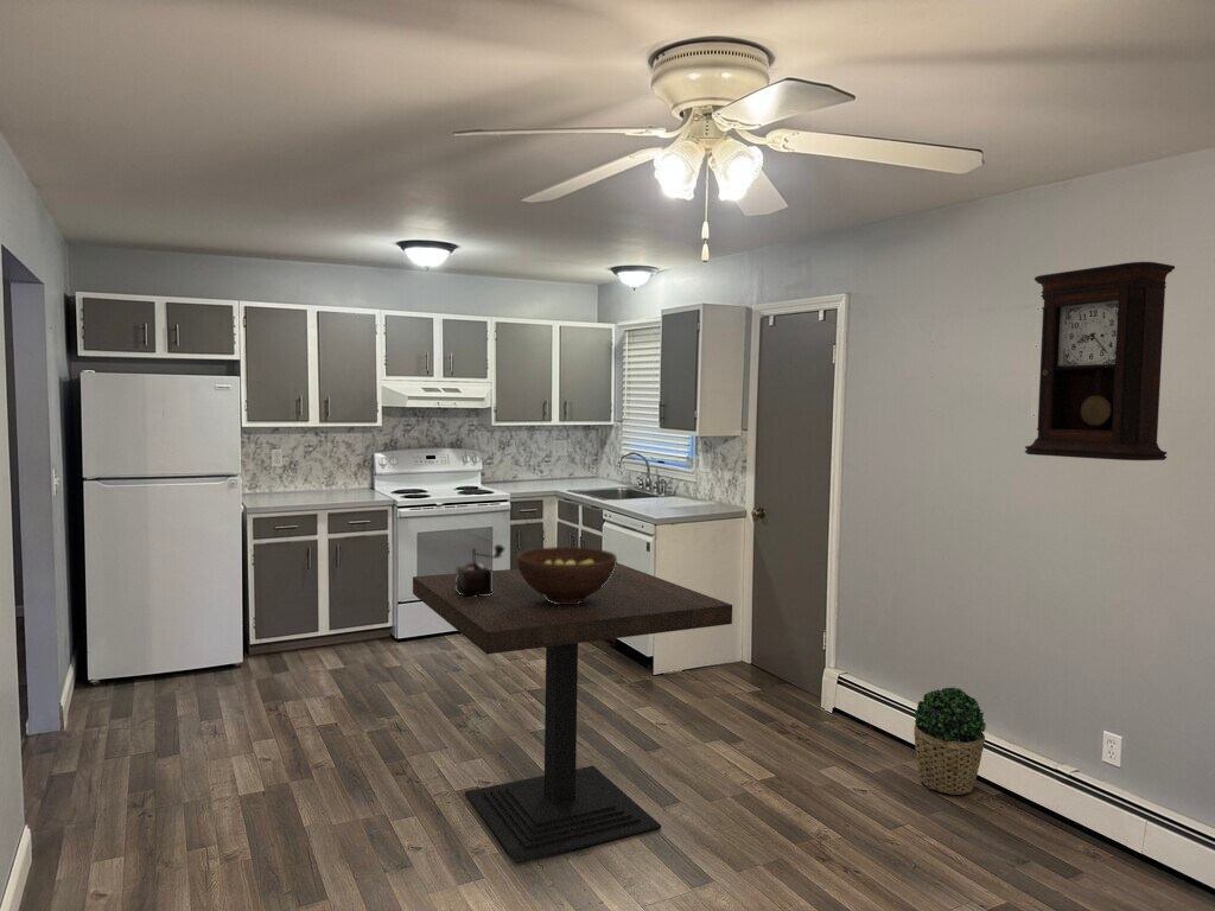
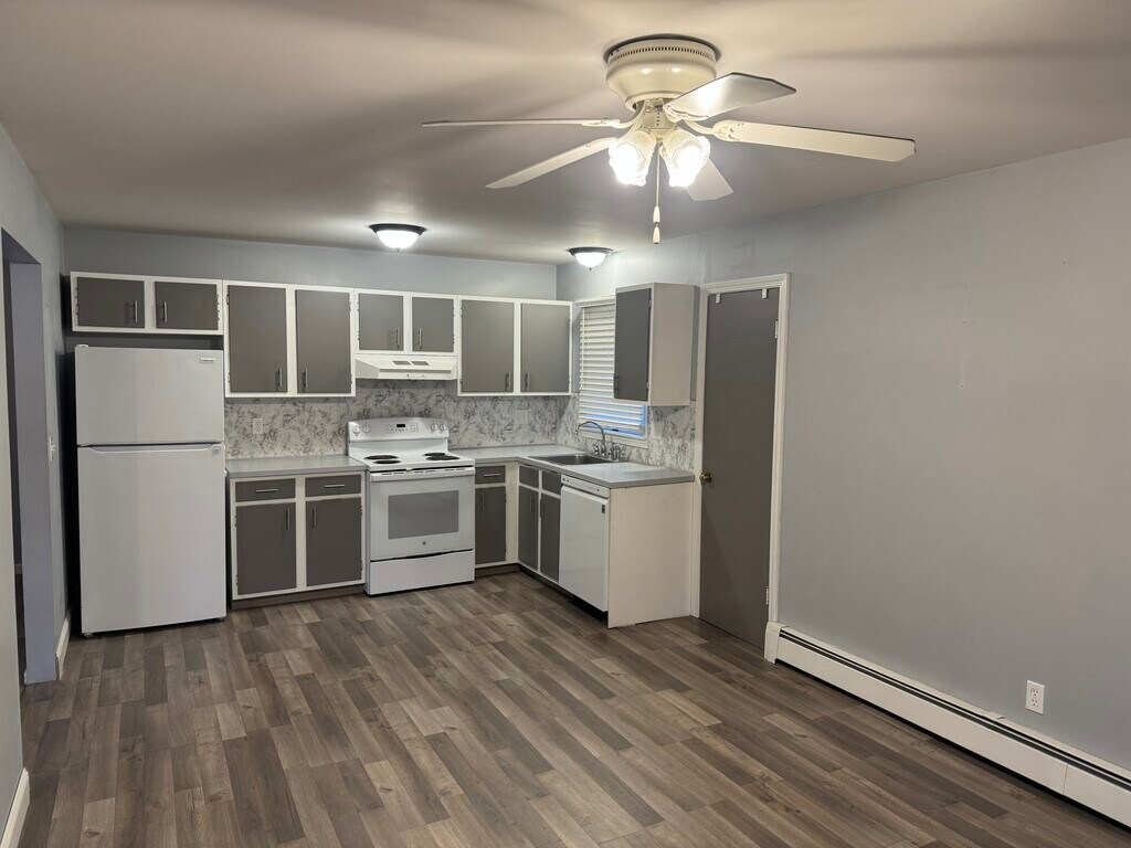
- potted plant [912,686,987,796]
- fruit bowl [516,546,618,604]
- dining table [412,562,733,865]
- pendulum clock [1024,261,1176,461]
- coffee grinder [456,543,505,597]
